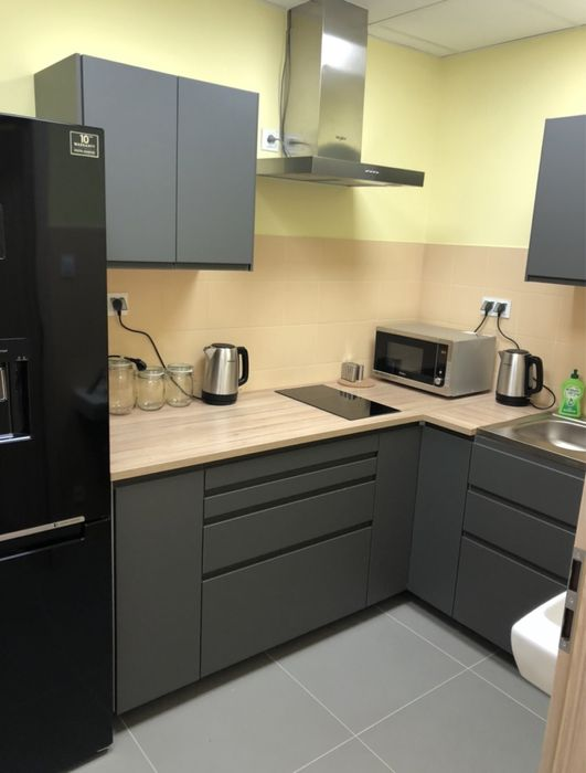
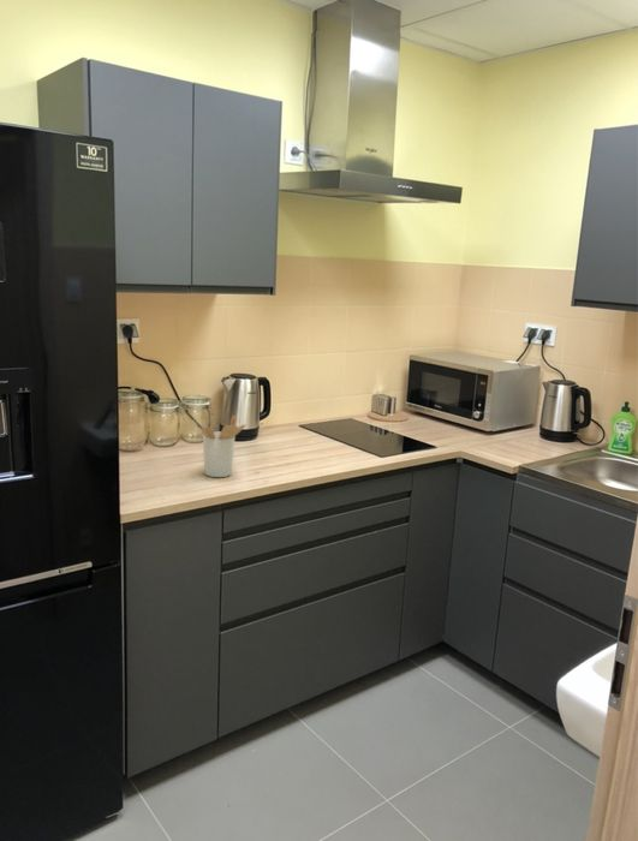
+ utensil holder [199,414,248,478]
